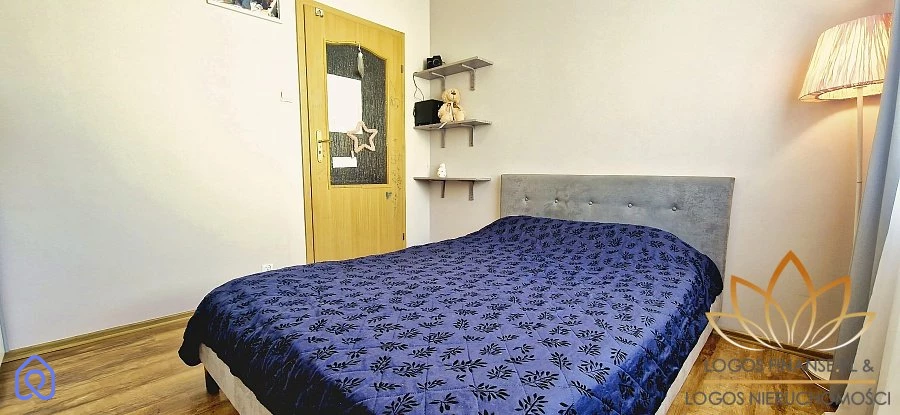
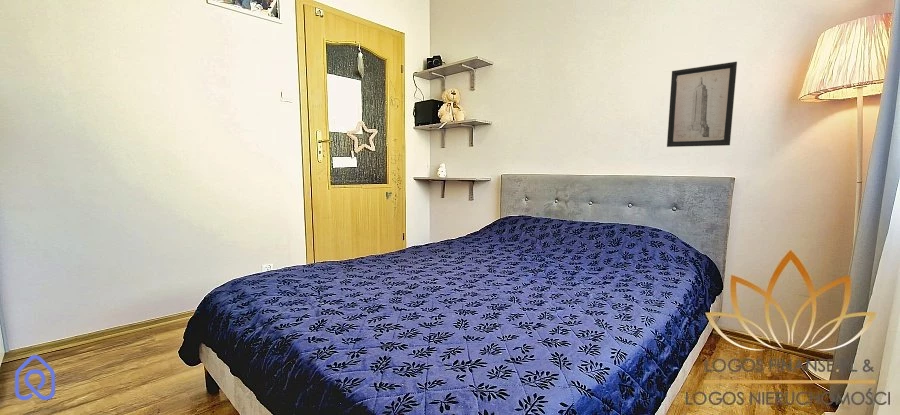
+ wall art [666,61,738,148]
